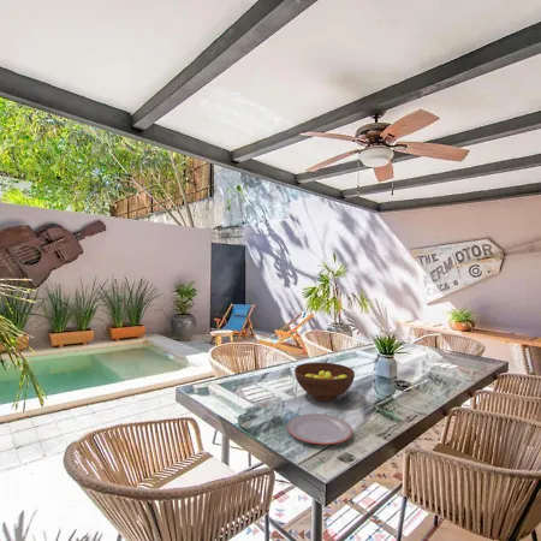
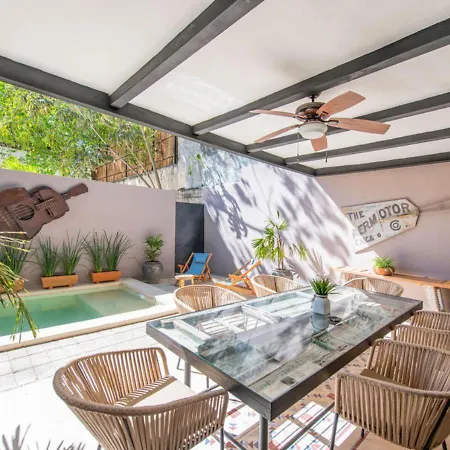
- fruit bowl [293,361,356,403]
- plate [286,412,353,446]
